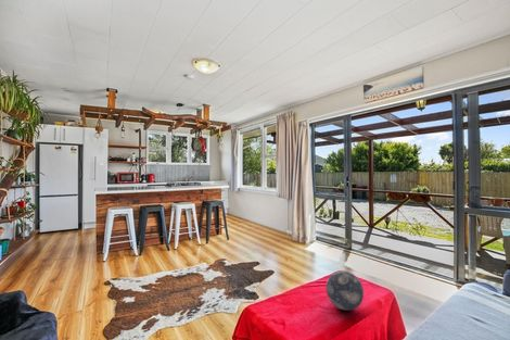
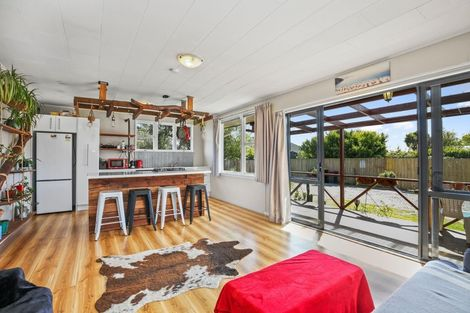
- decorative ball [324,269,365,312]
